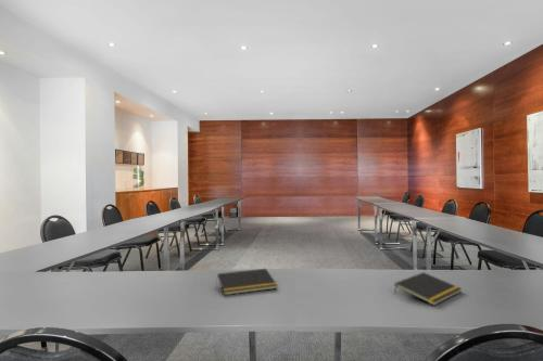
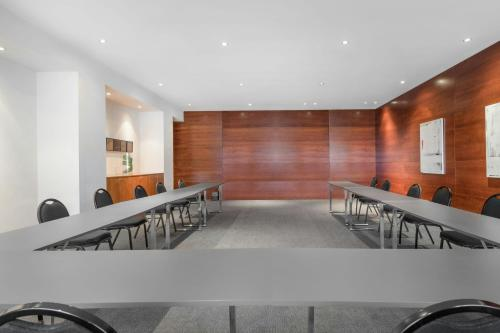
- notepad [215,268,279,296]
- notepad [393,271,463,307]
